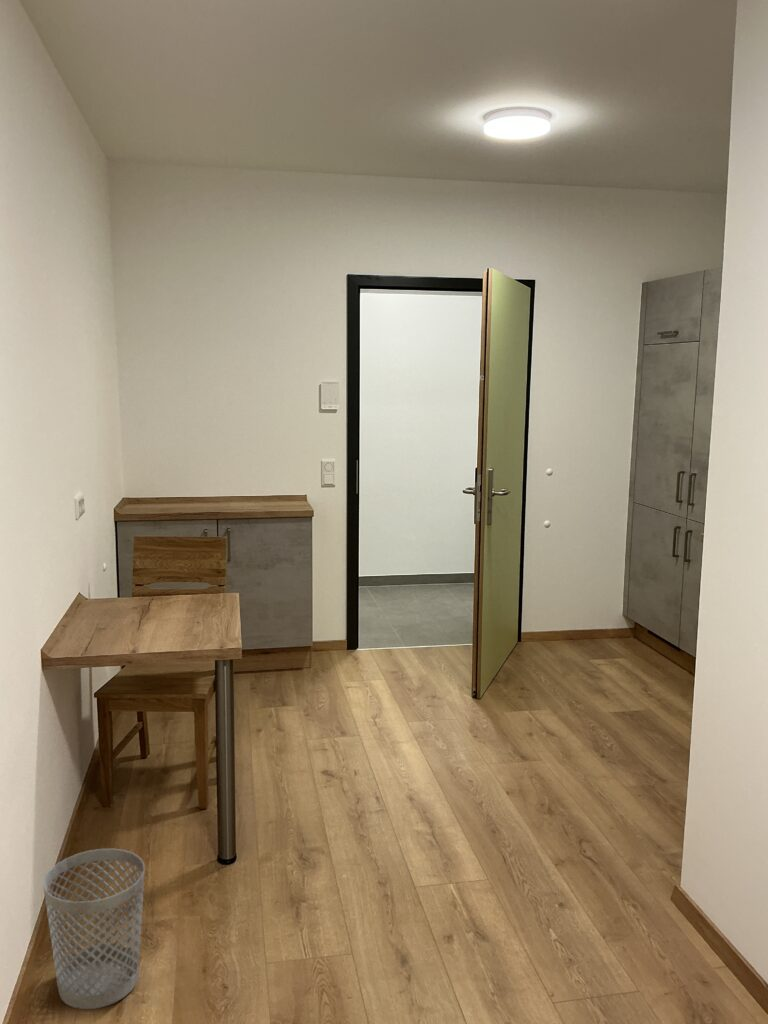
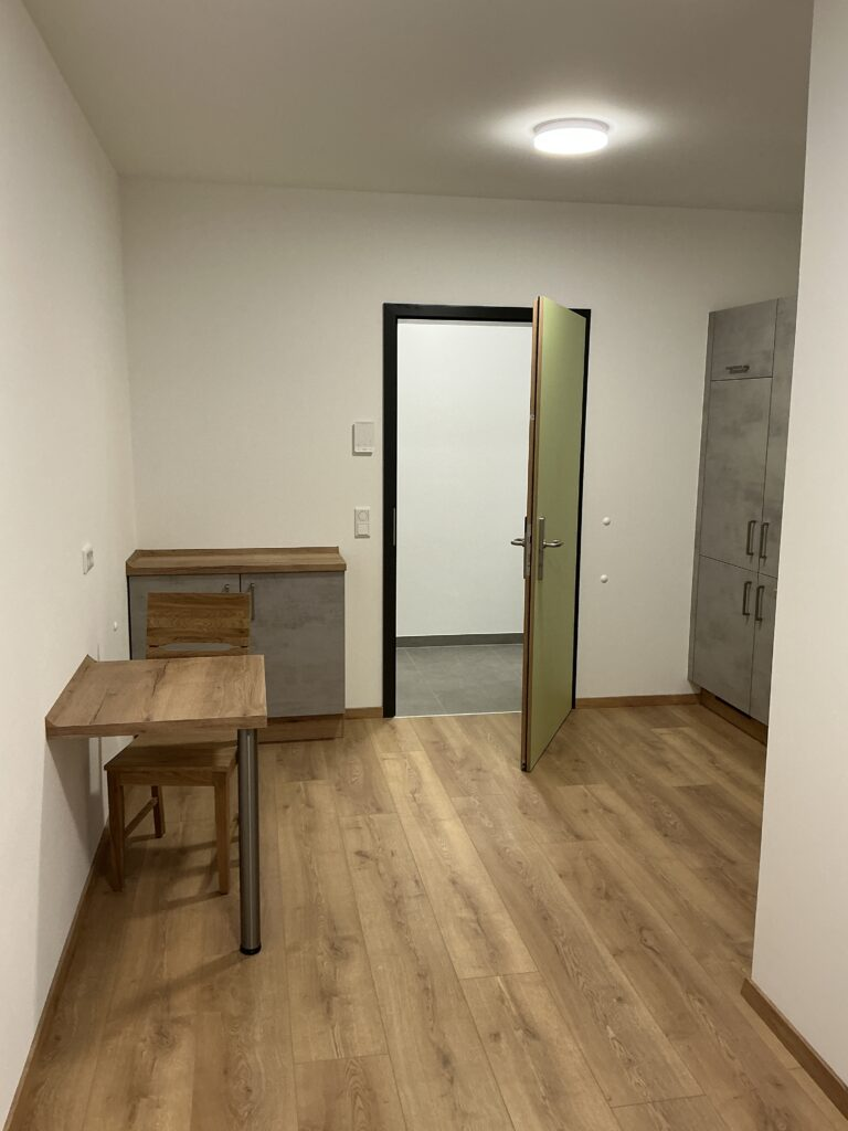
- wastebasket [42,848,146,1010]
